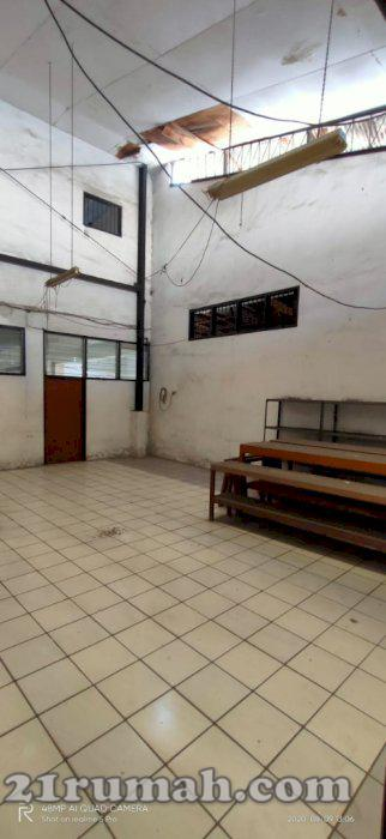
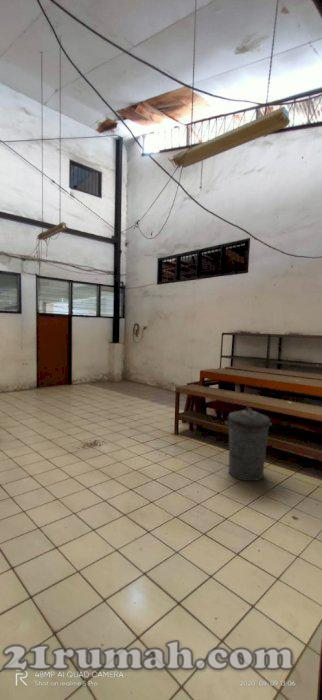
+ trash can [224,407,273,482]
